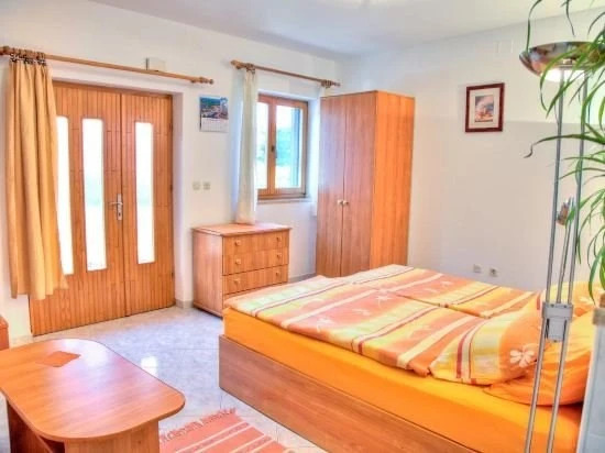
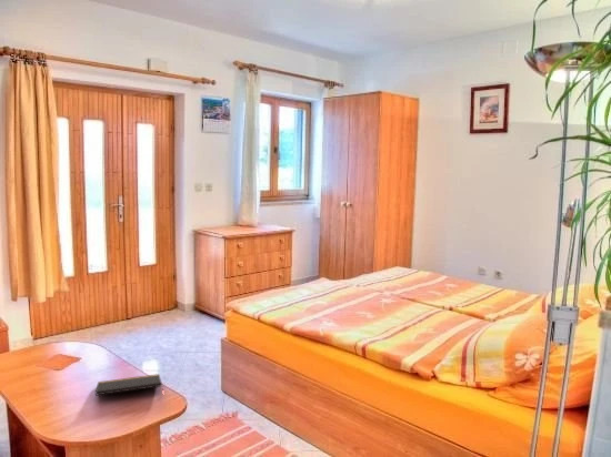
+ notepad [94,373,164,396]
